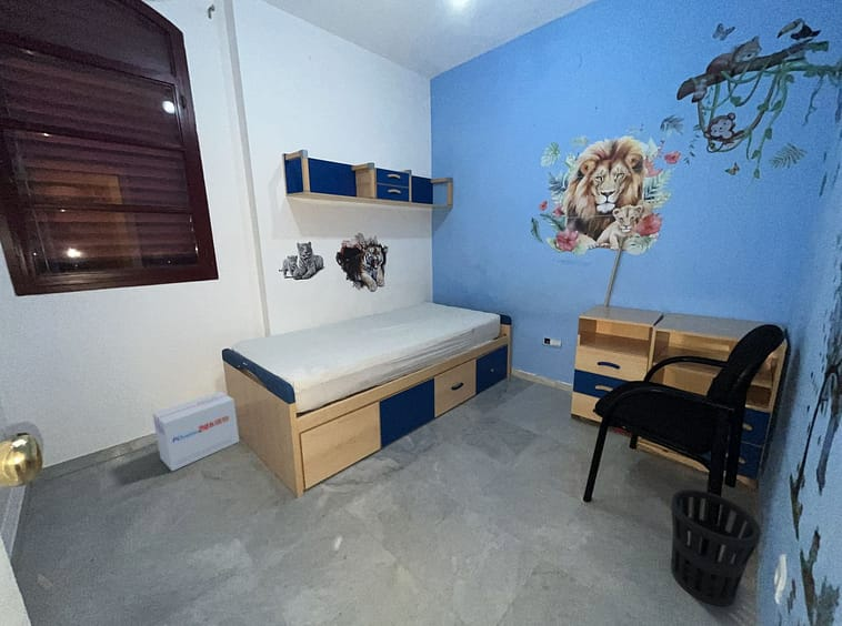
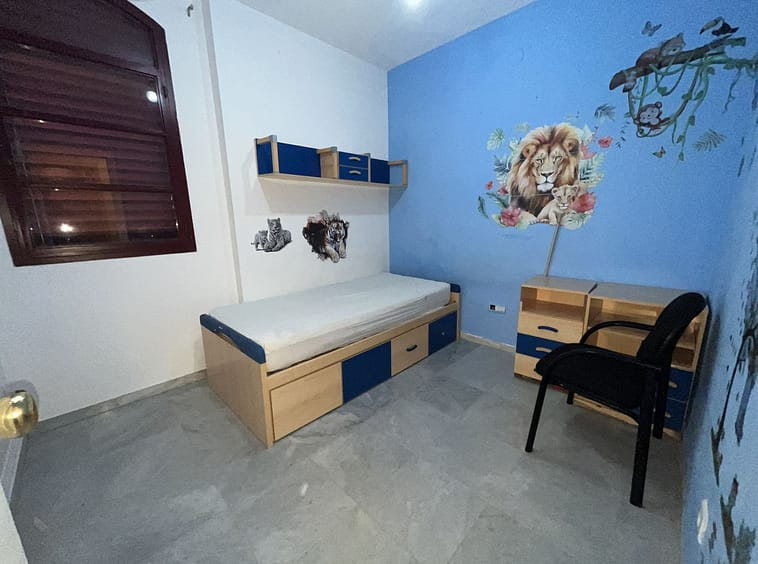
- wastebasket [670,488,762,607]
- cardboard box [151,391,240,472]
